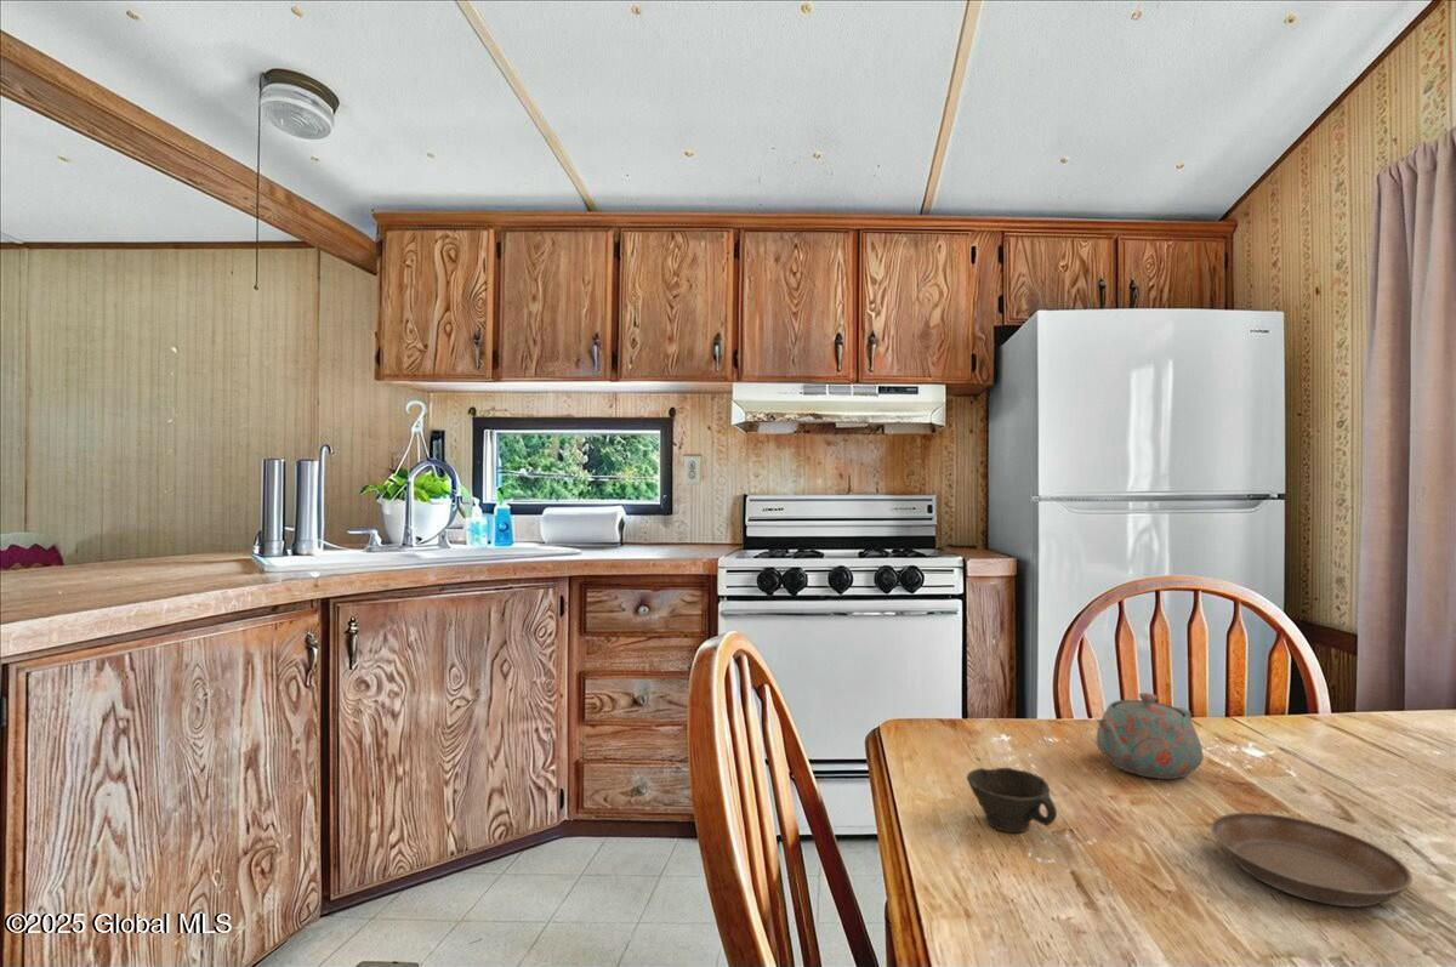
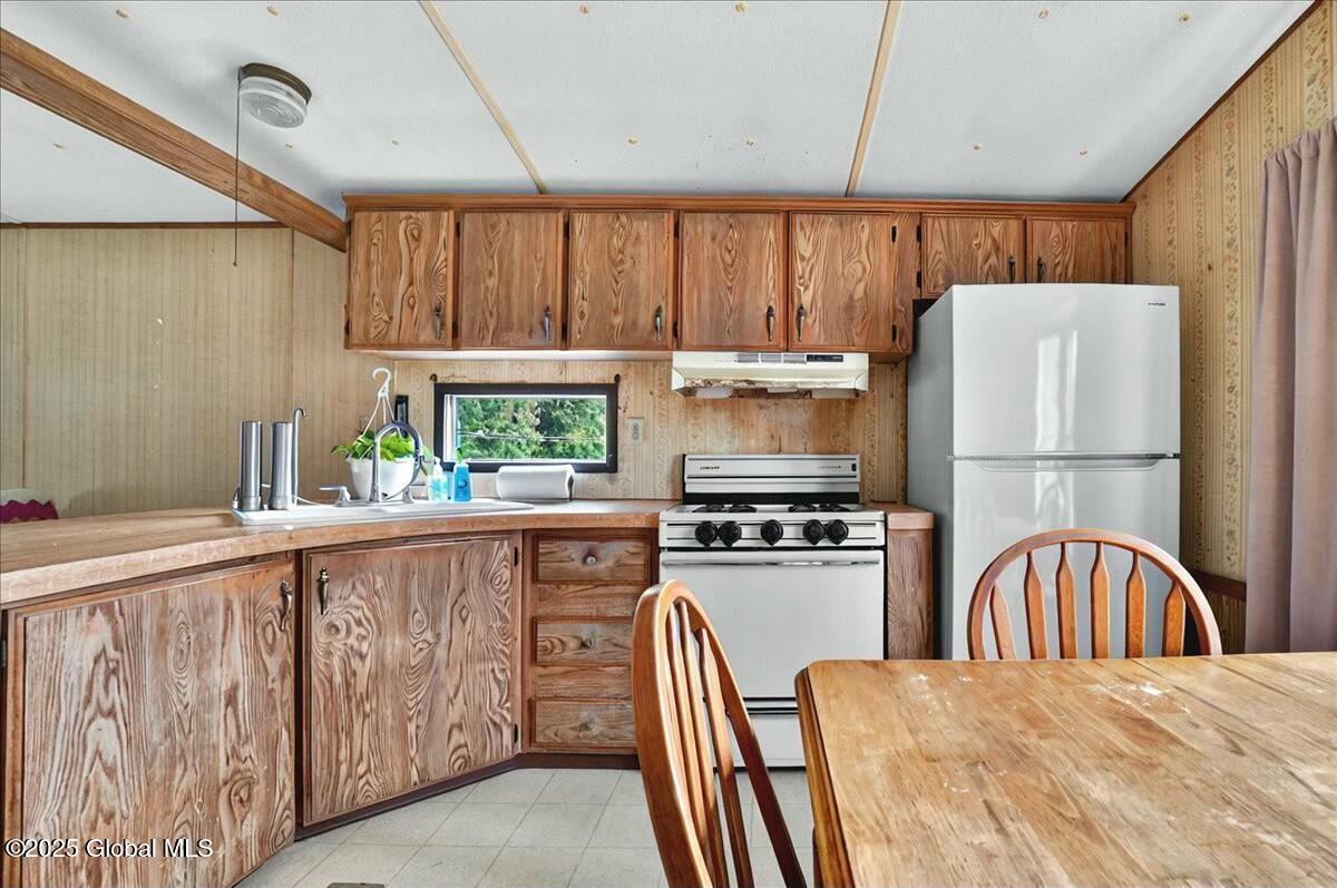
- teapot [1096,692,1205,780]
- saucer [1210,812,1414,908]
- cup [966,767,1058,834]
